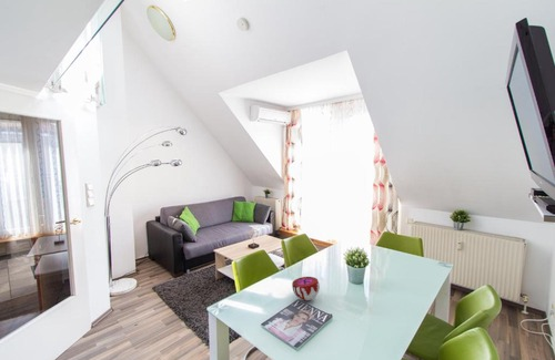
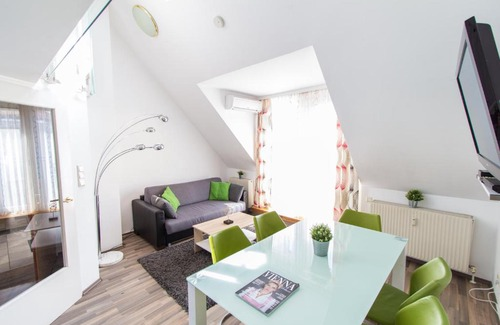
- decorative bowl [291,276,321,301]
